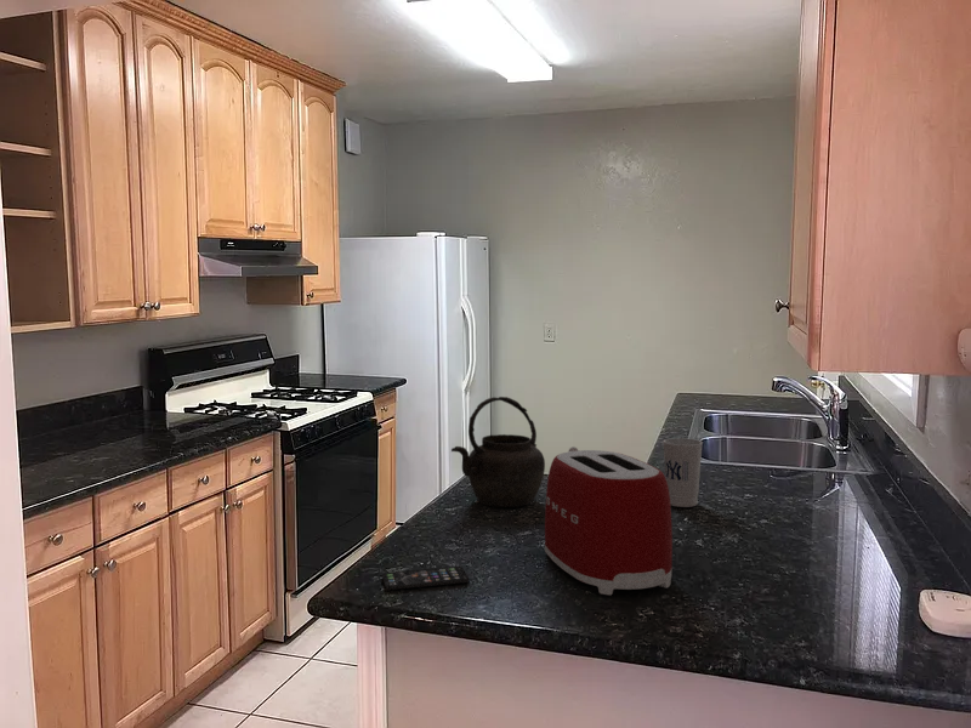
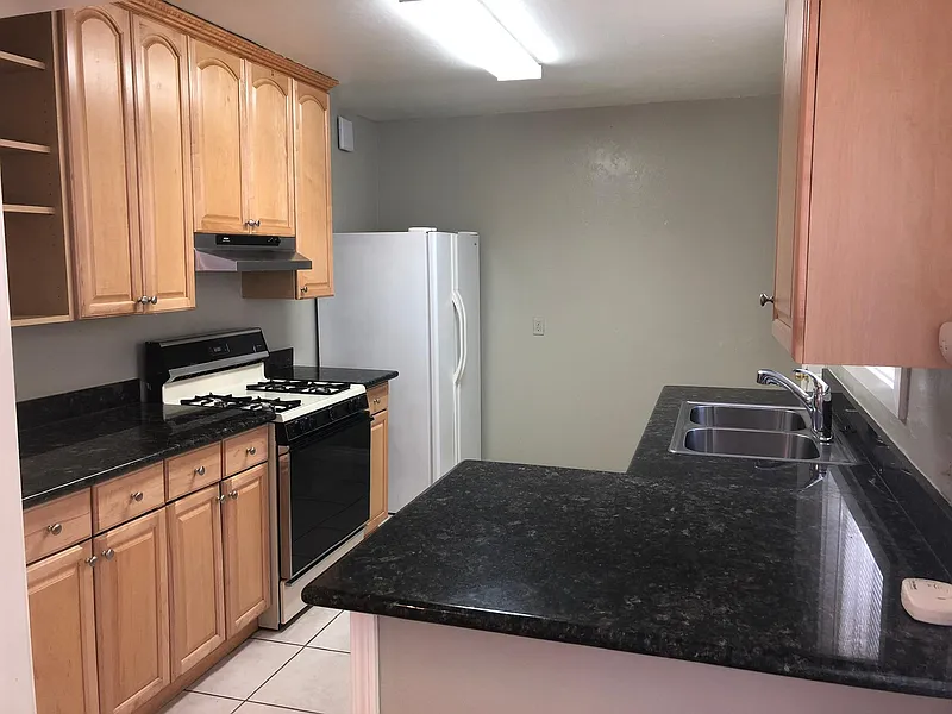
- toaster [544,445,674,596]
- cup [661,437,704,508]
- smartphone [381,565,470,591]
- kettle [450,396,546,508]
